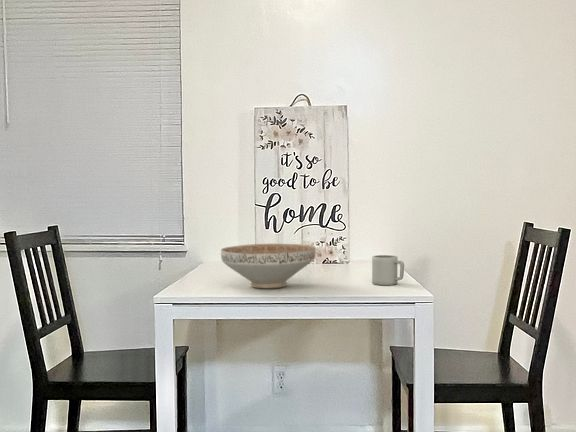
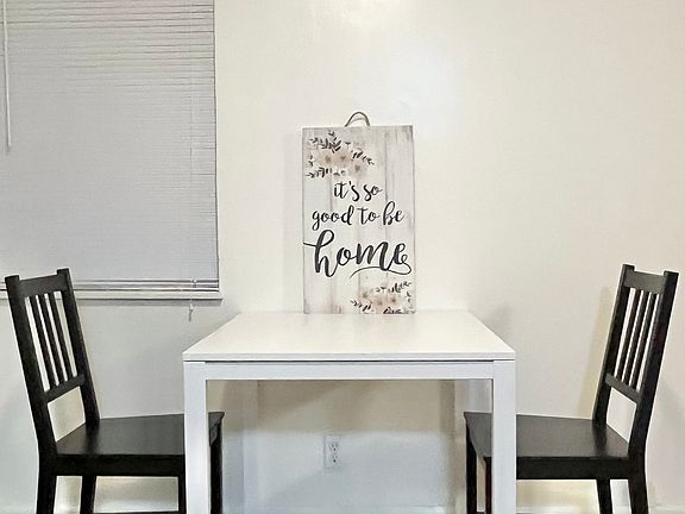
- decorative bowl [220,243,317,289]
- cup [371,254,405,286]
